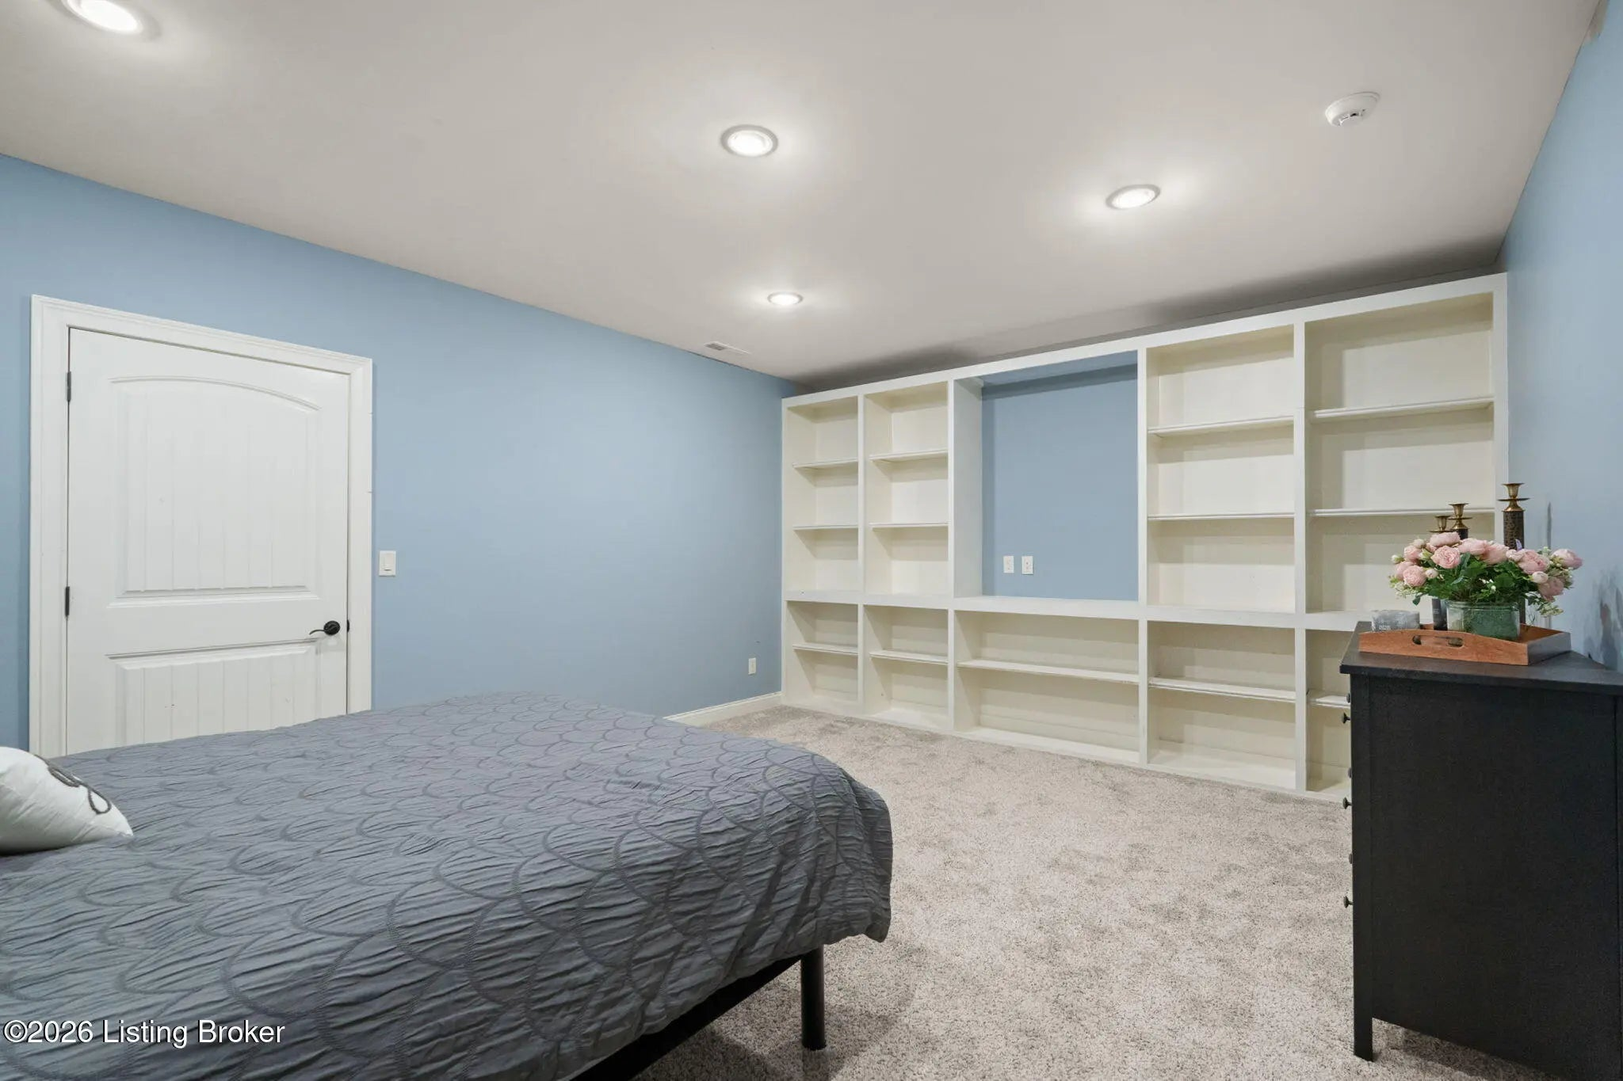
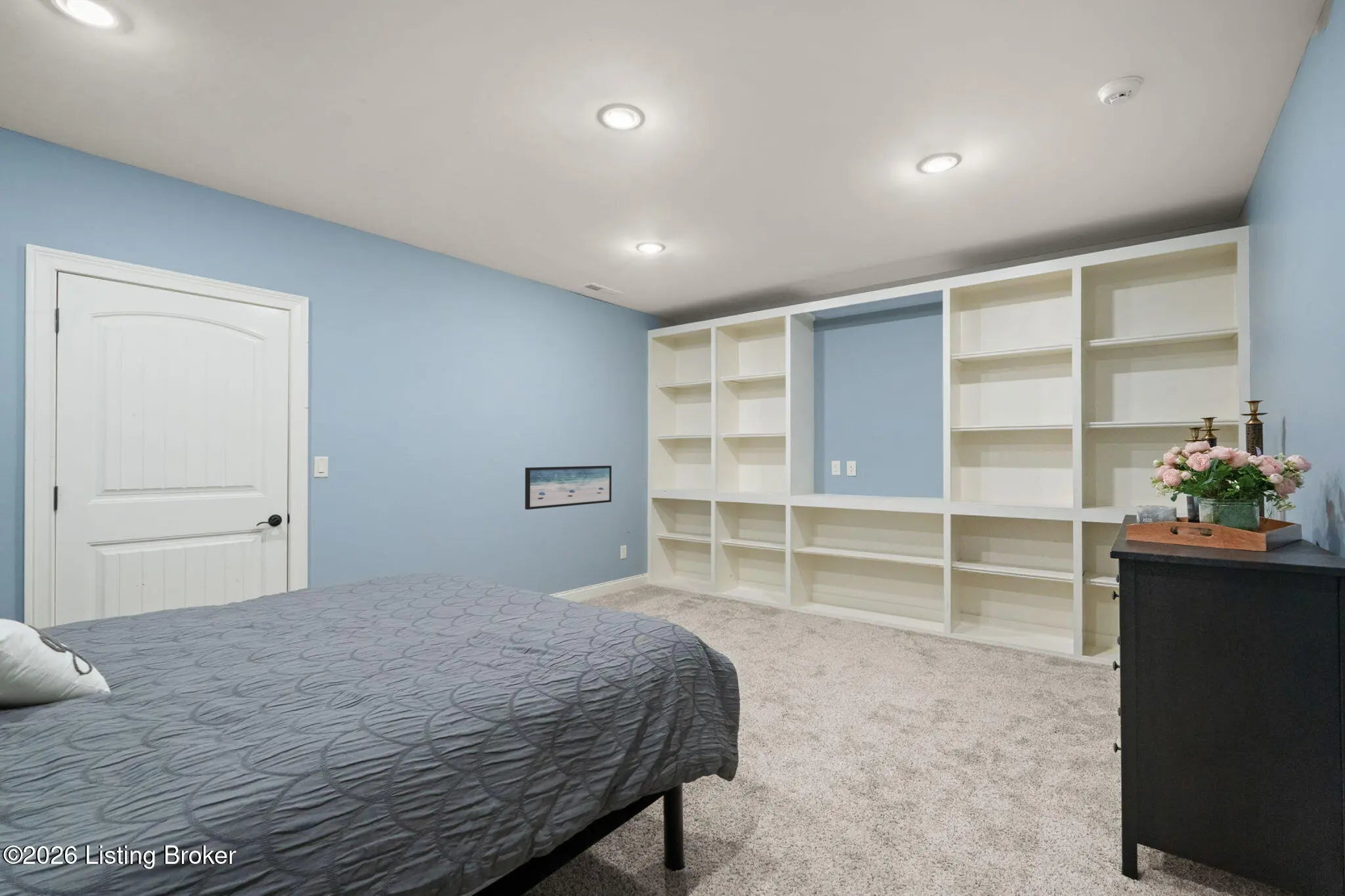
+ wall art [525,465,612,510]
